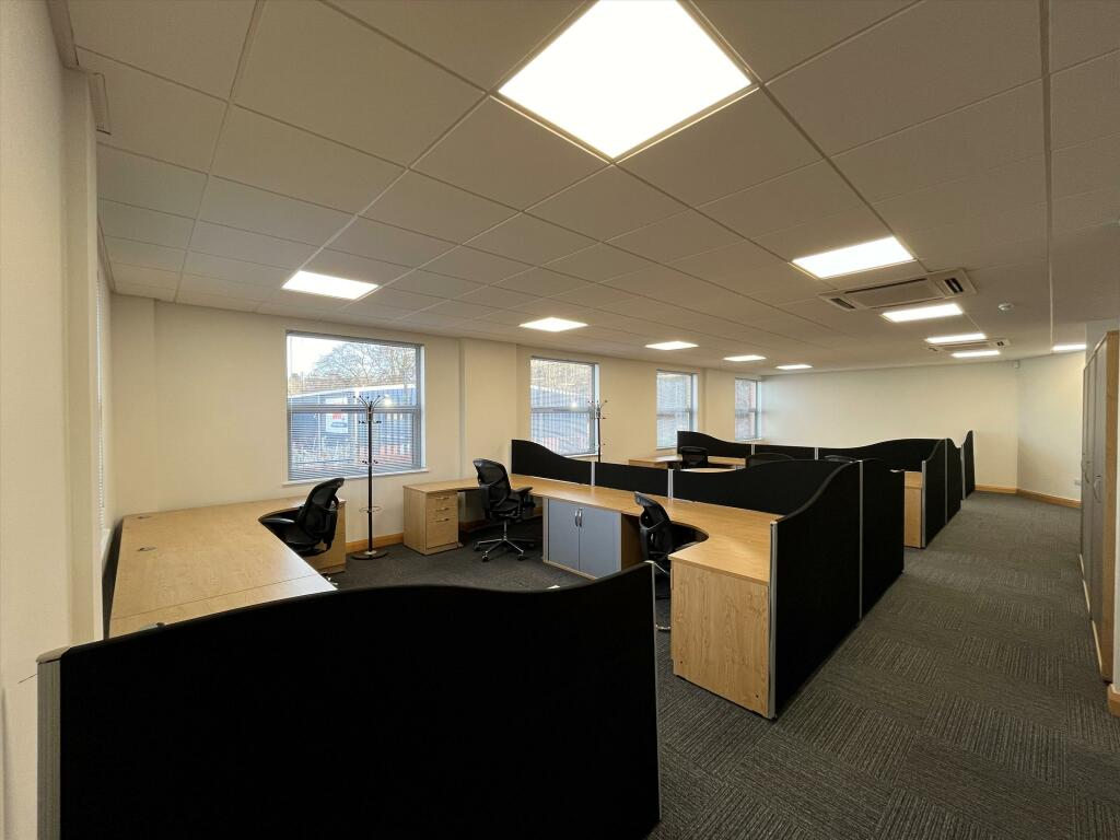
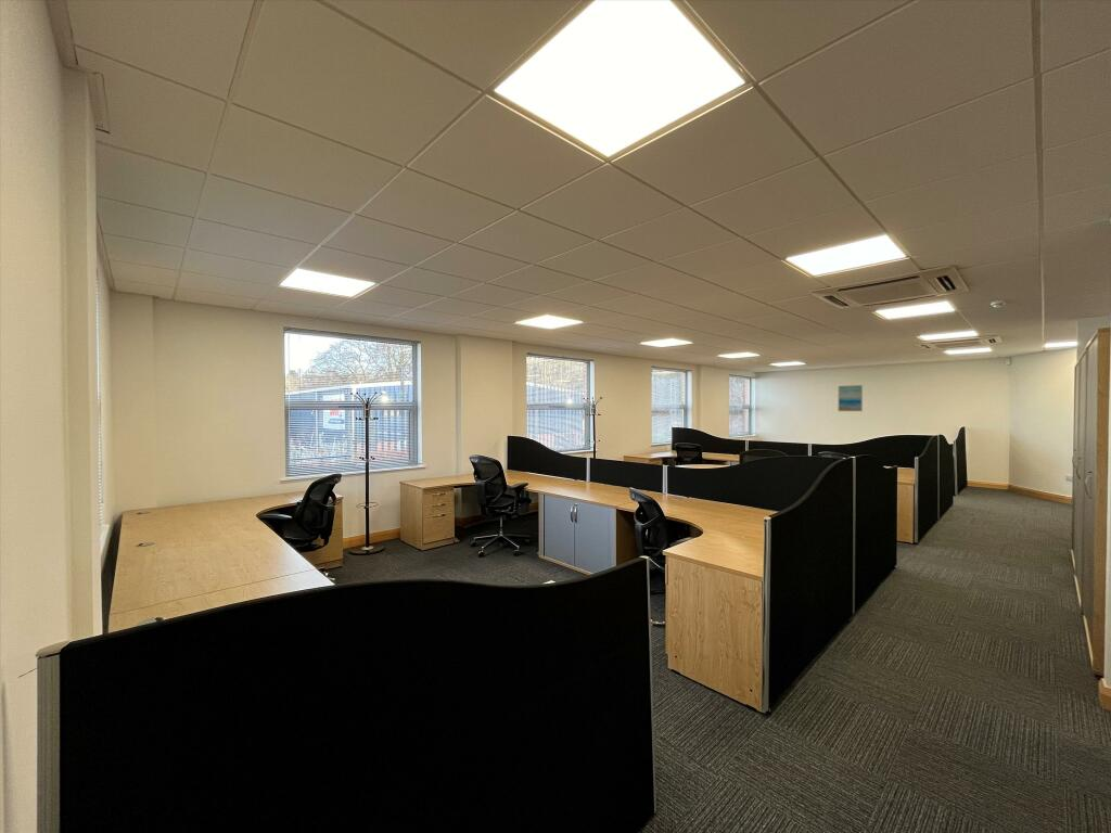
+ wall art [838,384,864,412]
